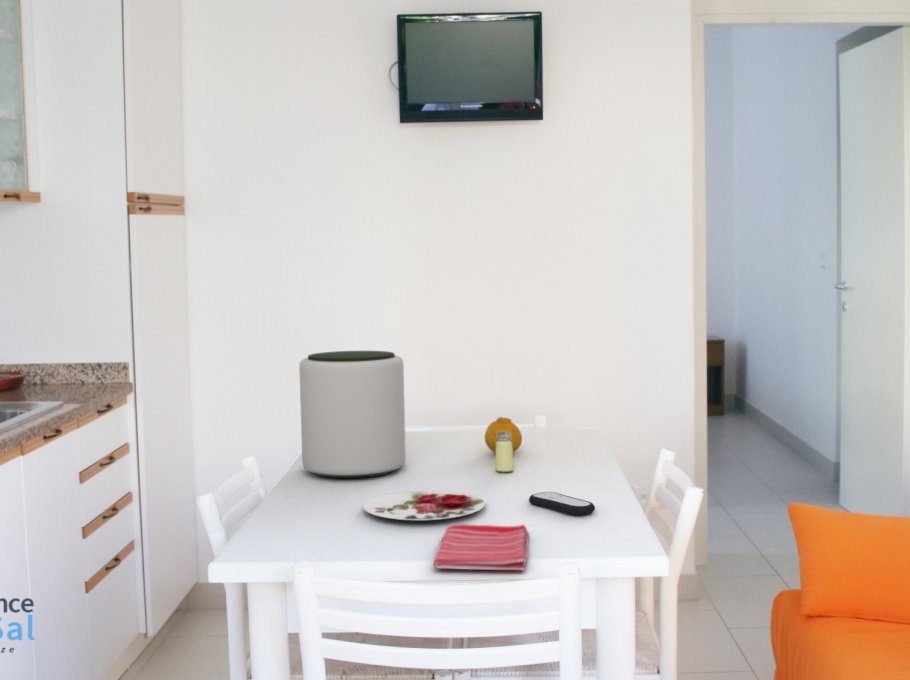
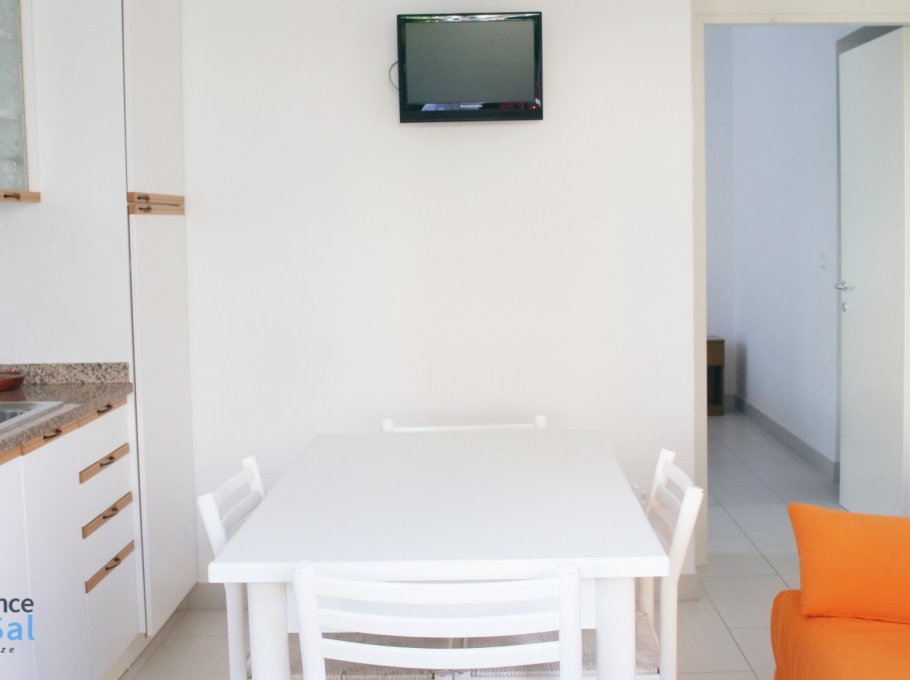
- saltshaker [494,432,515,473]
- remote control [528,491,596,516]
- fruit [484,416,523,454]
- plant pot [298,350,407,479]
- plate [362,489,486,522]
- dish towel [432,523,530,572]
